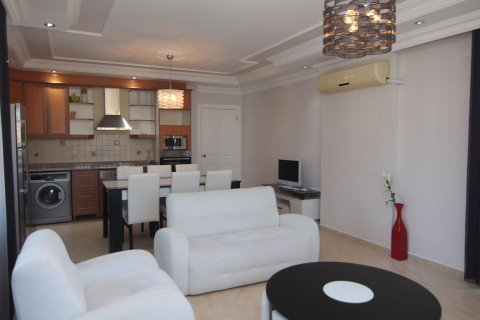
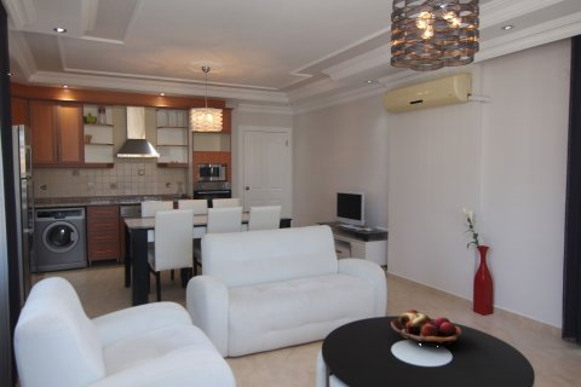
+ fruit basket [390,308,462,348]
